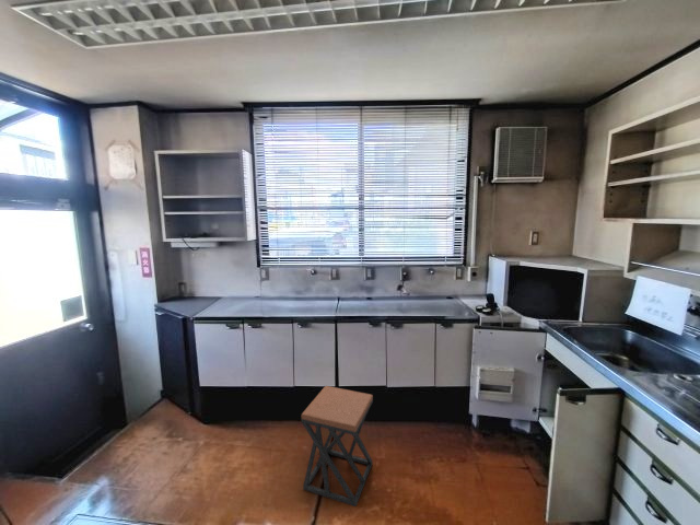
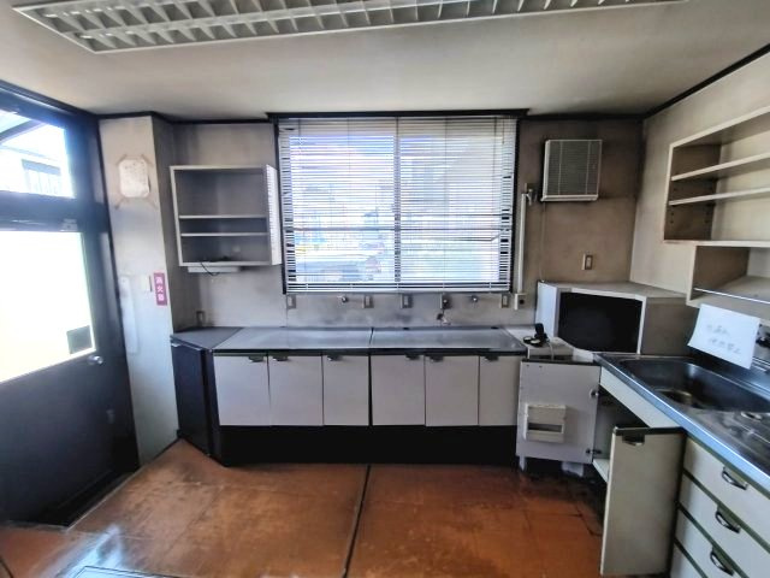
- stool [301,385,374,508]
